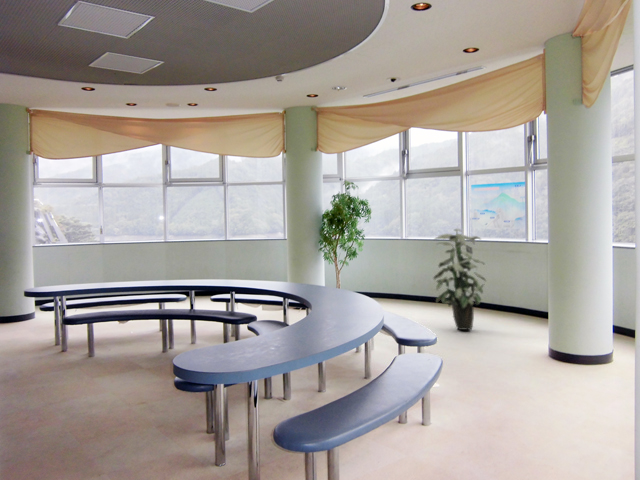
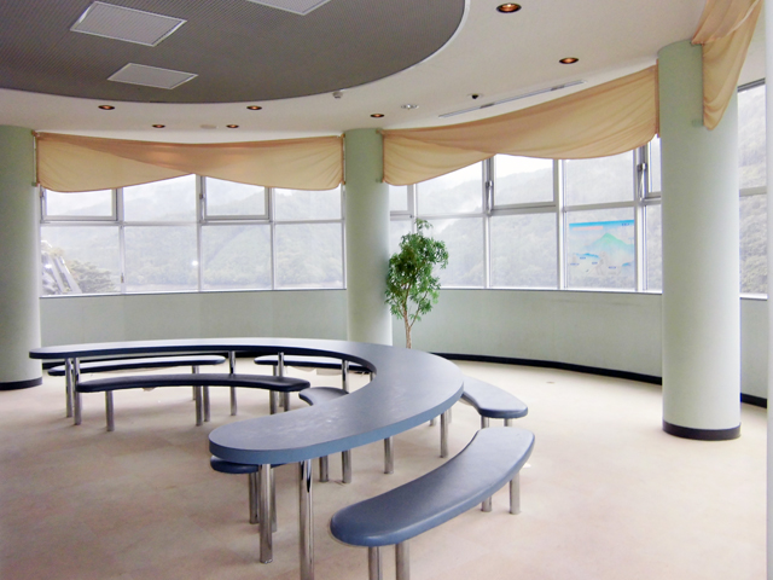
- indoor plant [432,228,487,331]
